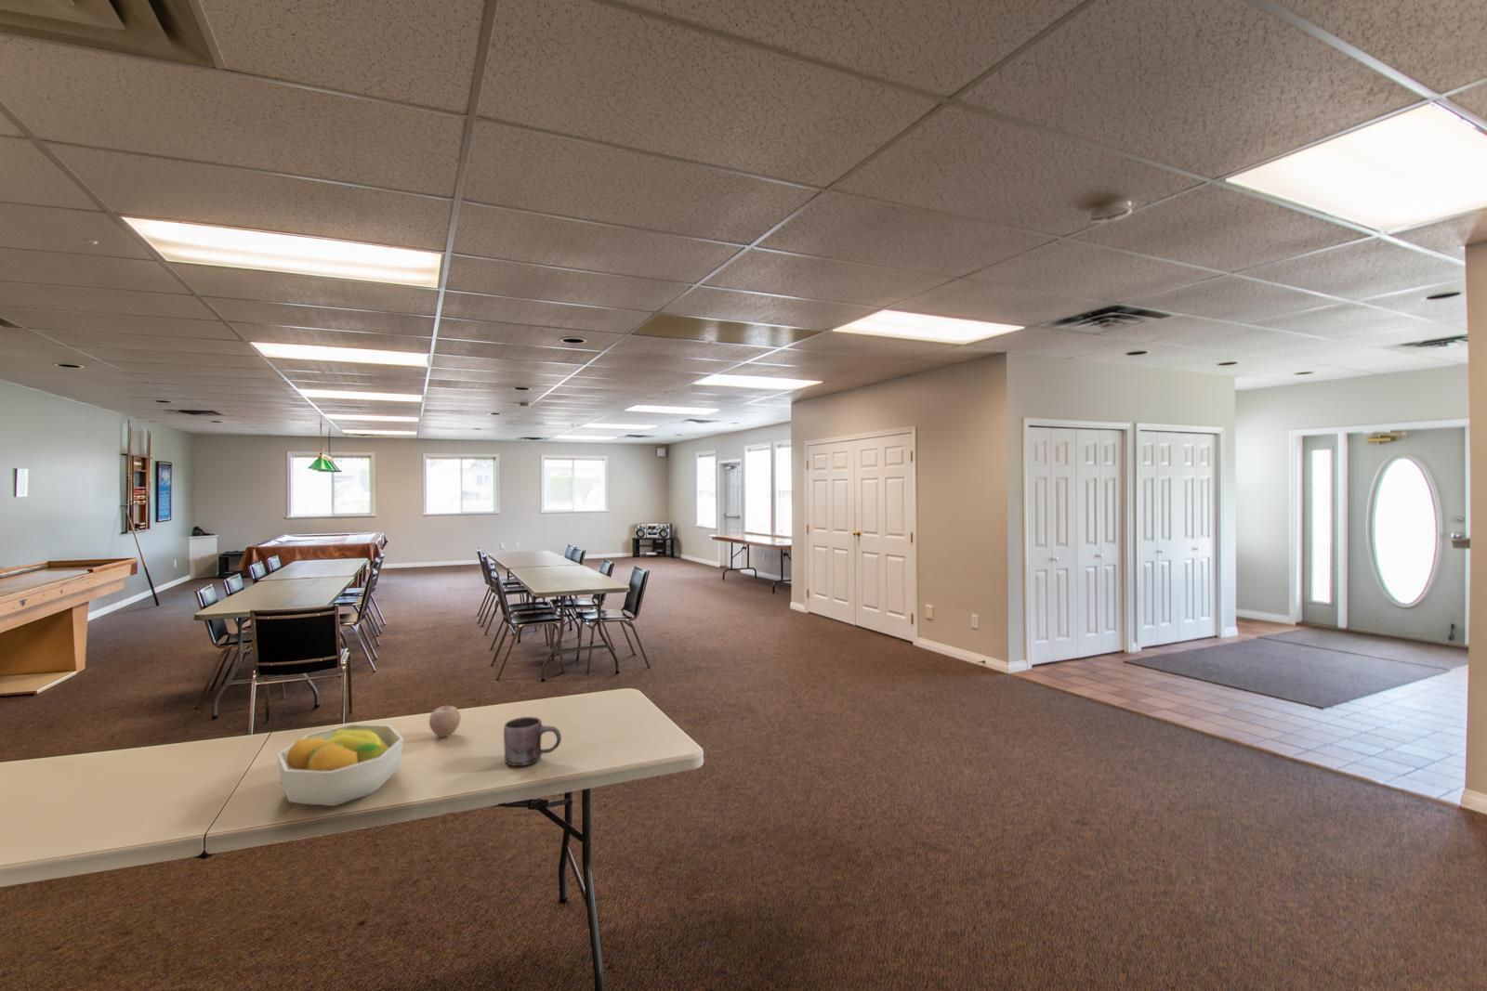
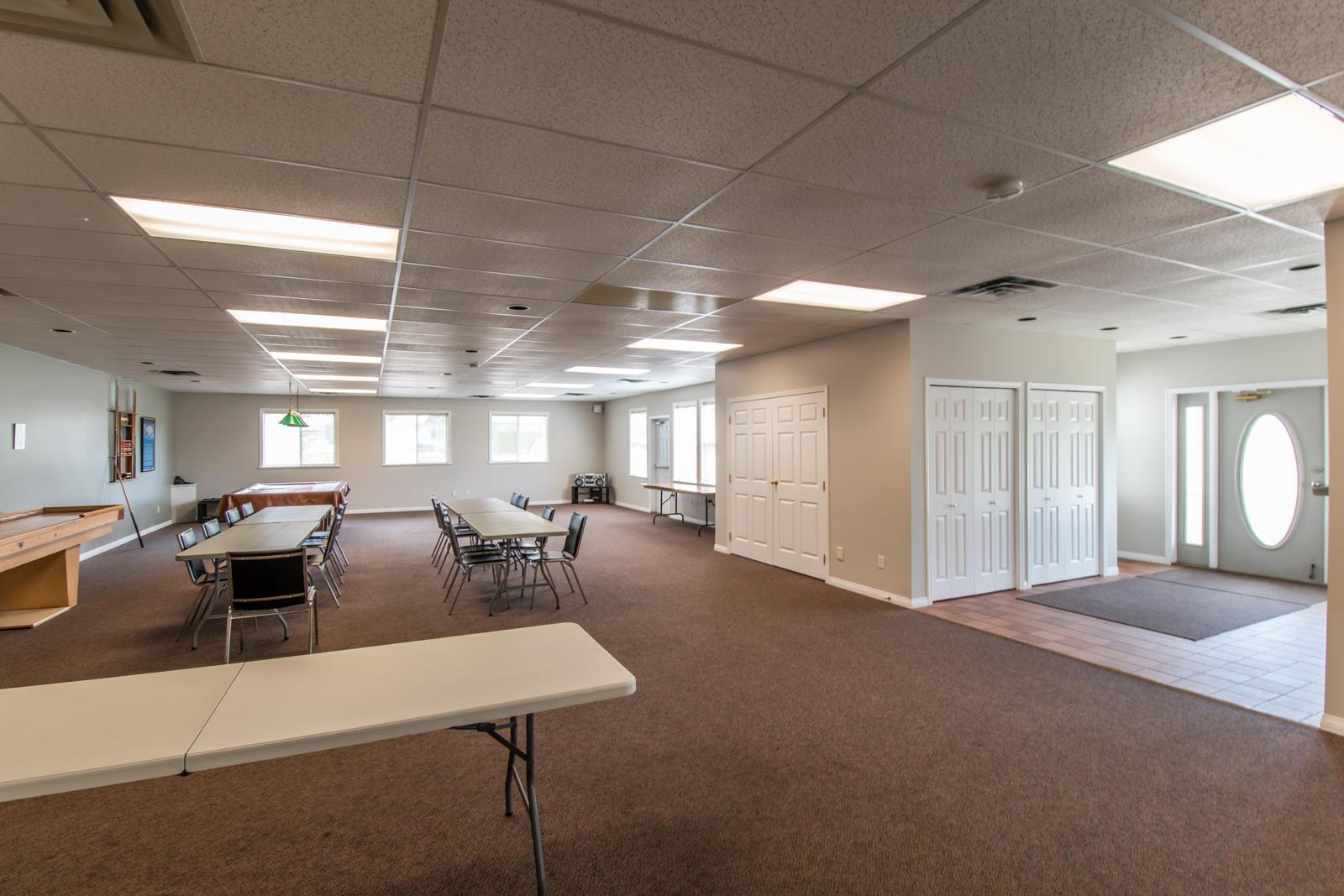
- mug [502,716,562,768]
- fruit bowl [275,722,404,807]
- apple [428,705,461,739]
